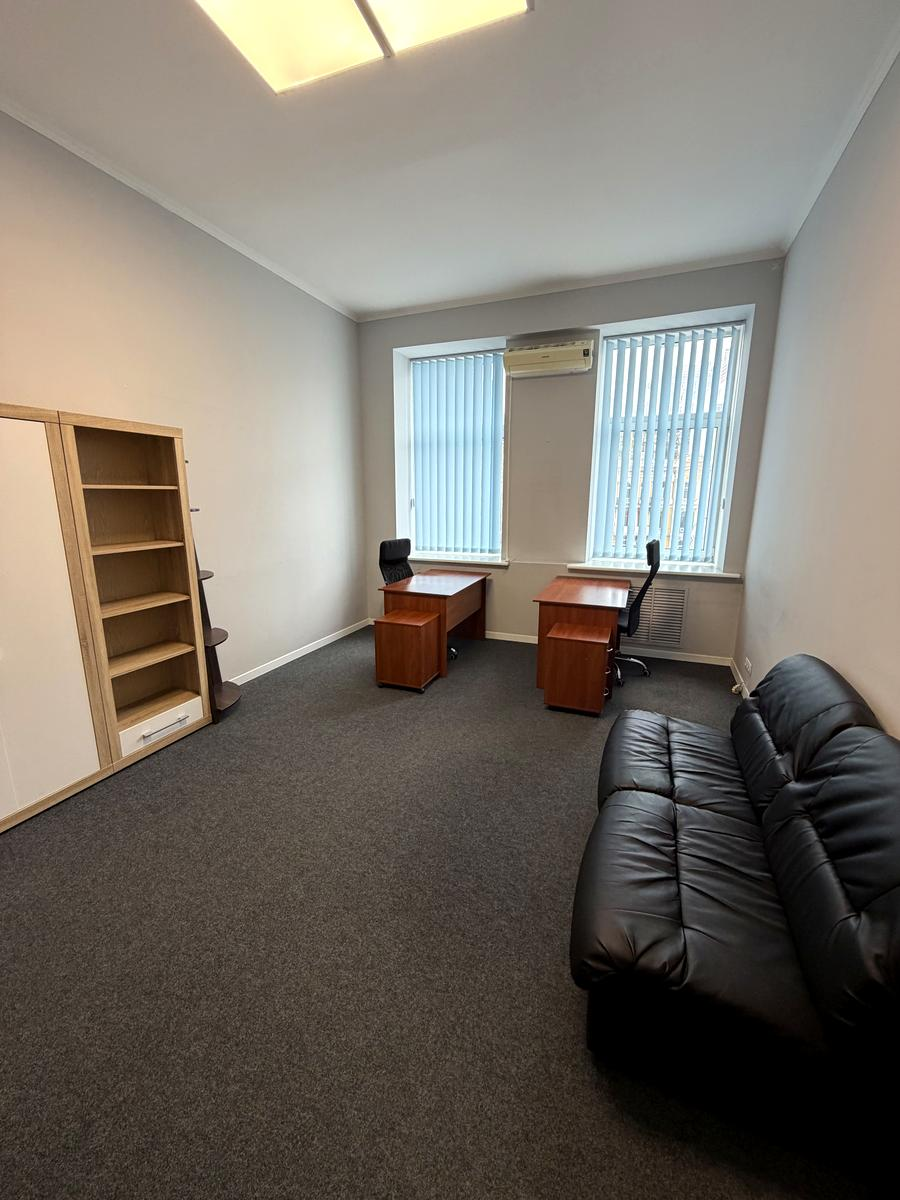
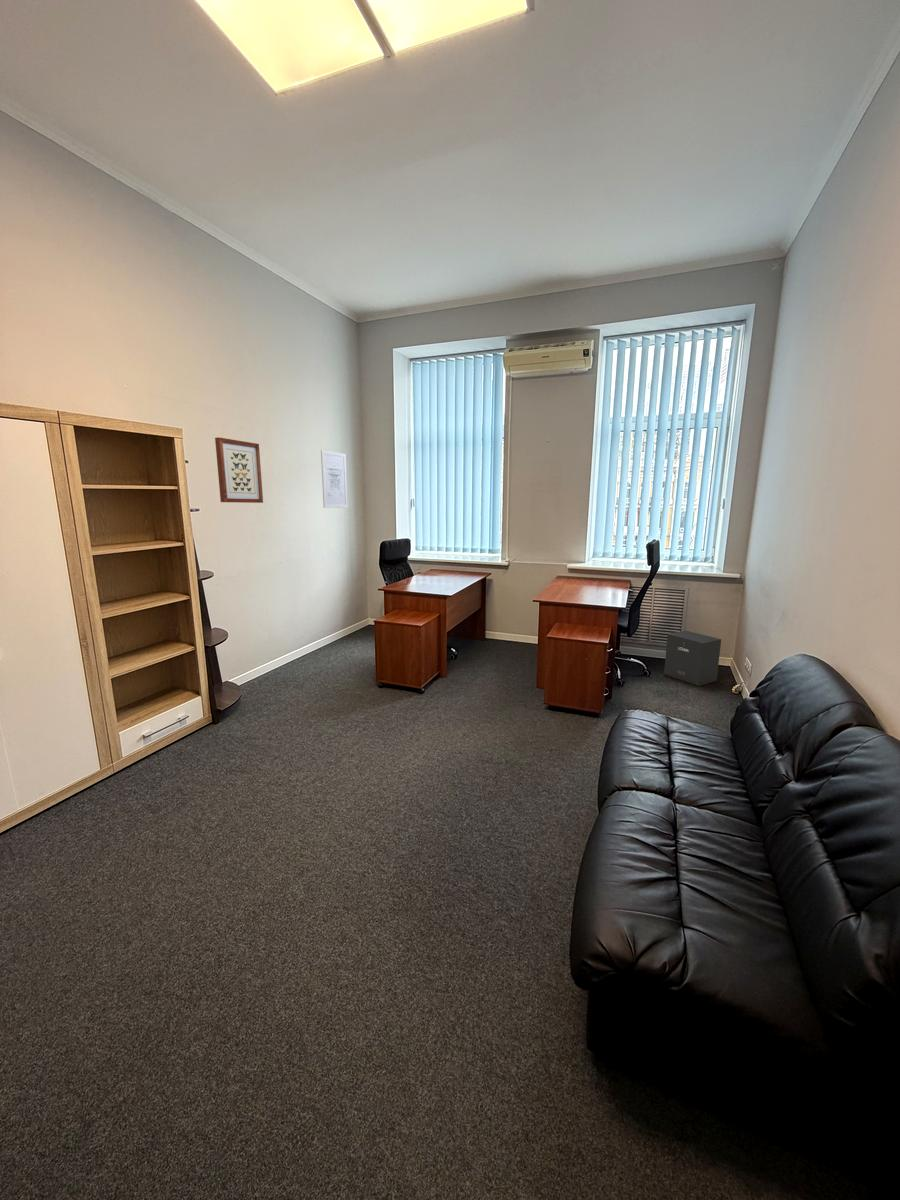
+ speaker [663,630,722,687]
+ wall art [214,436,264,504]
+ wall art [320,449,349,509]
